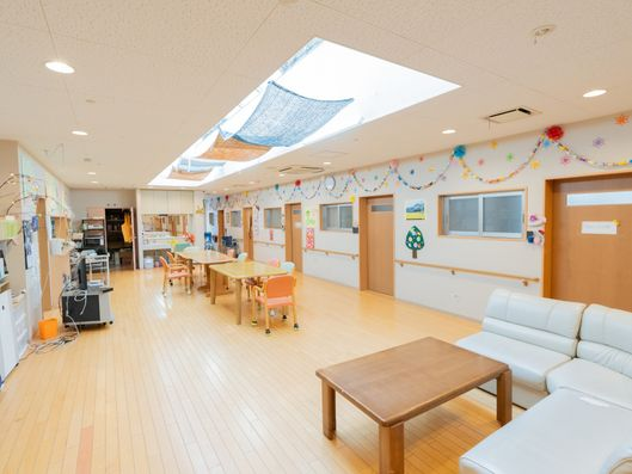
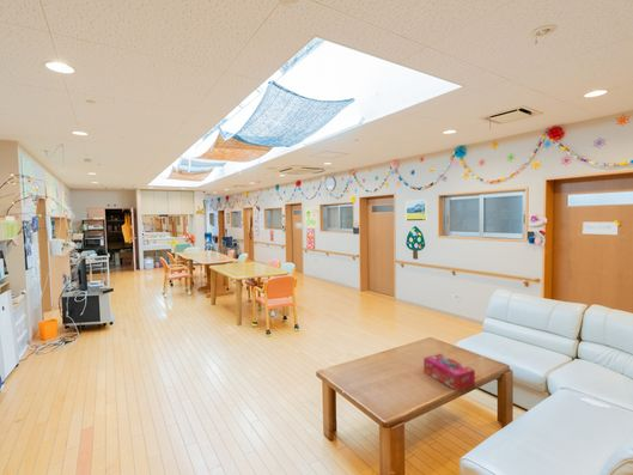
+ tissue box [422,353,476,392]
